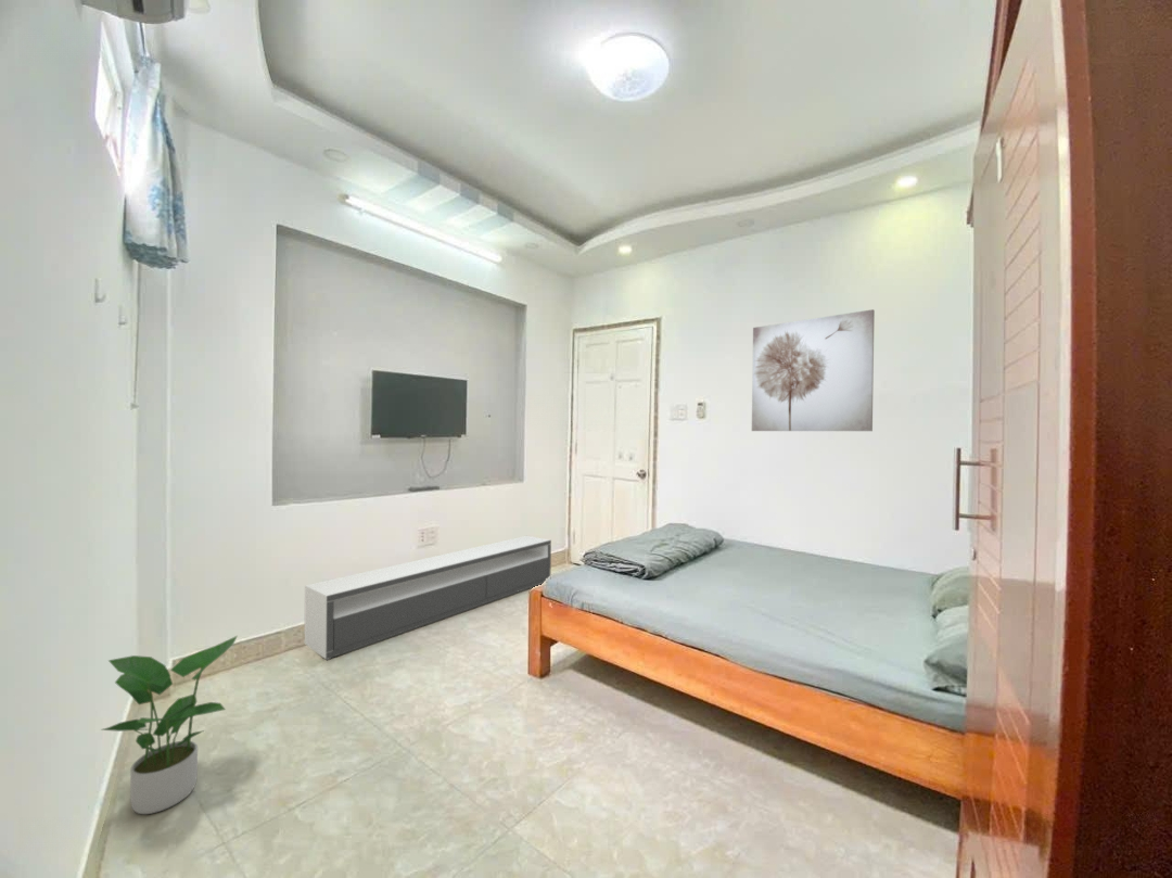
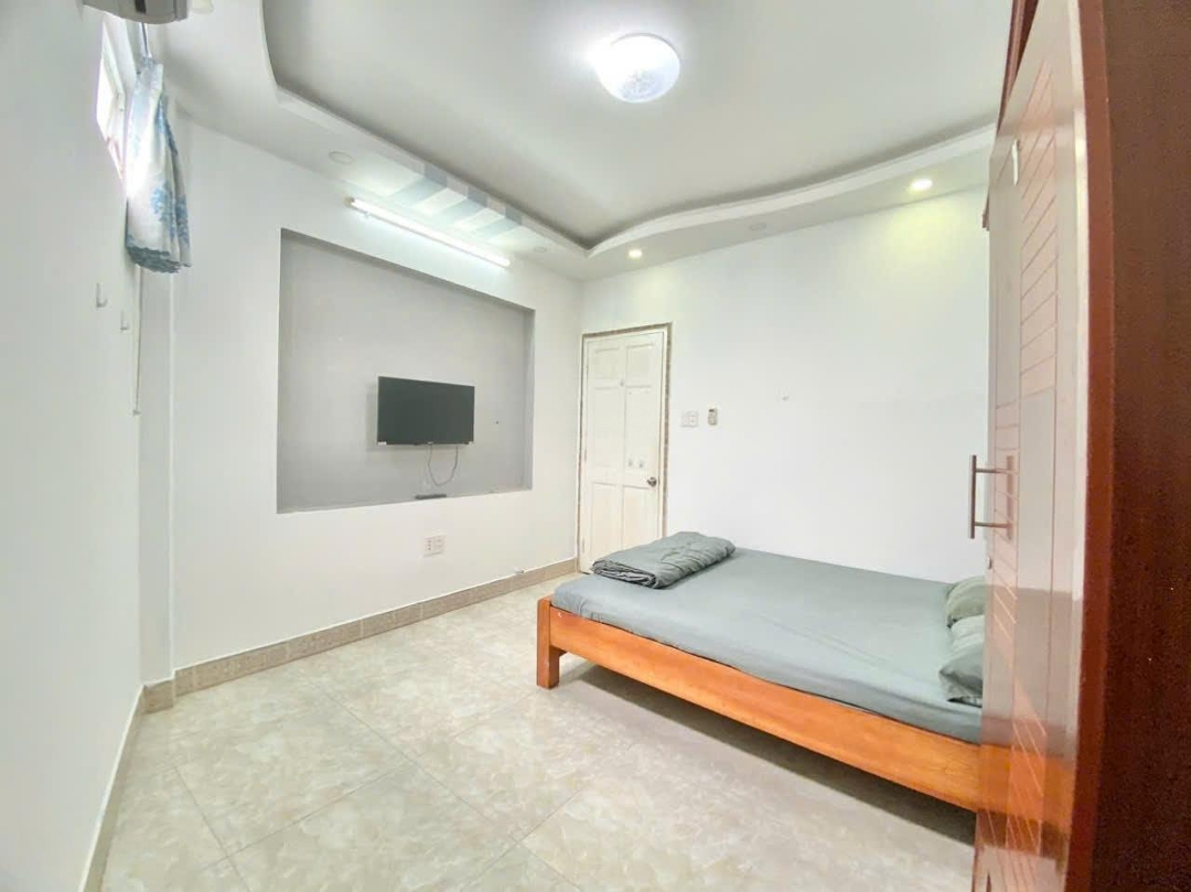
- potted plant [100,635,239,815]
- tv stand [303,535,552,661]
- wall art [751,308,876,432]
